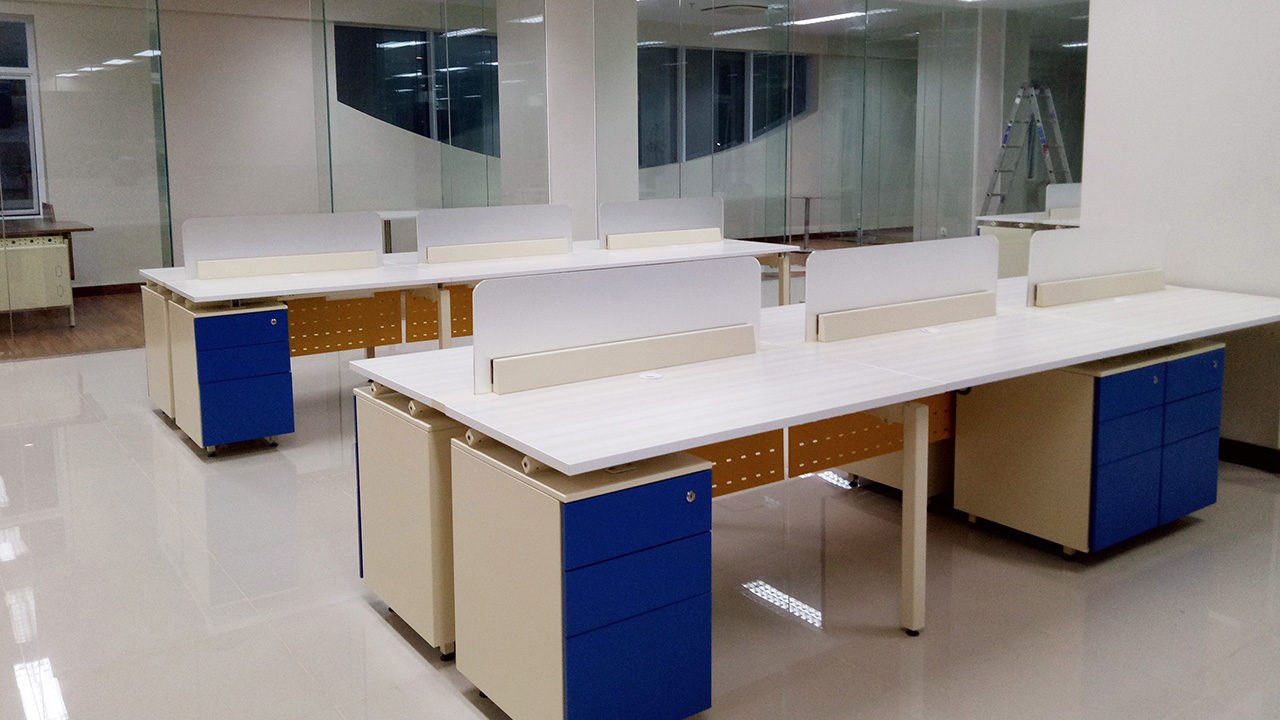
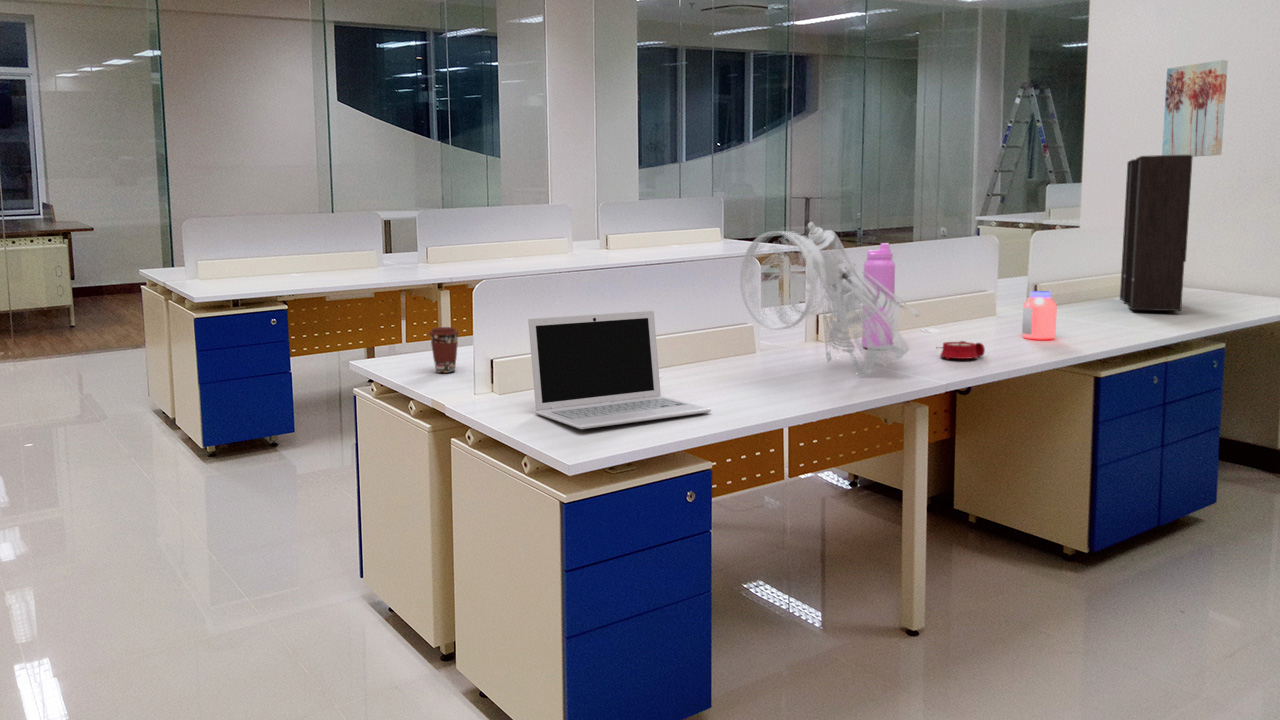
+ water bottle [861,242,896,349]
+ alarm clock [935,340,986,360]
+ coffee cup [428,326,460,374]
+ wall art [1161,59,1229,158]
+ stereo [1119,154,1194,312]
+ wall sconce [739,221,921,376]
+ jar [1021,290,1058,340]
+ laptop [527,309,712,430]
